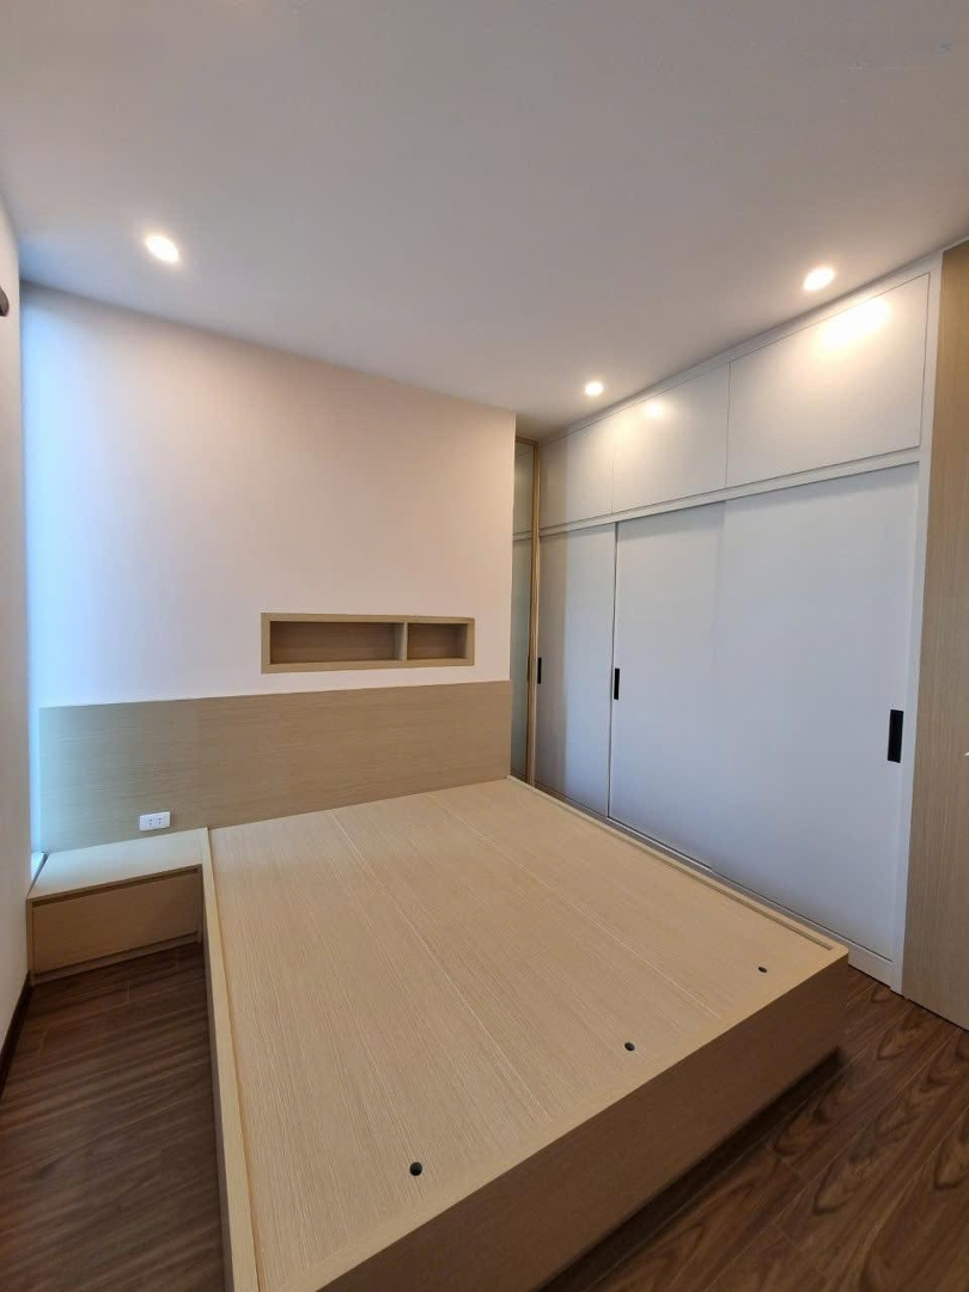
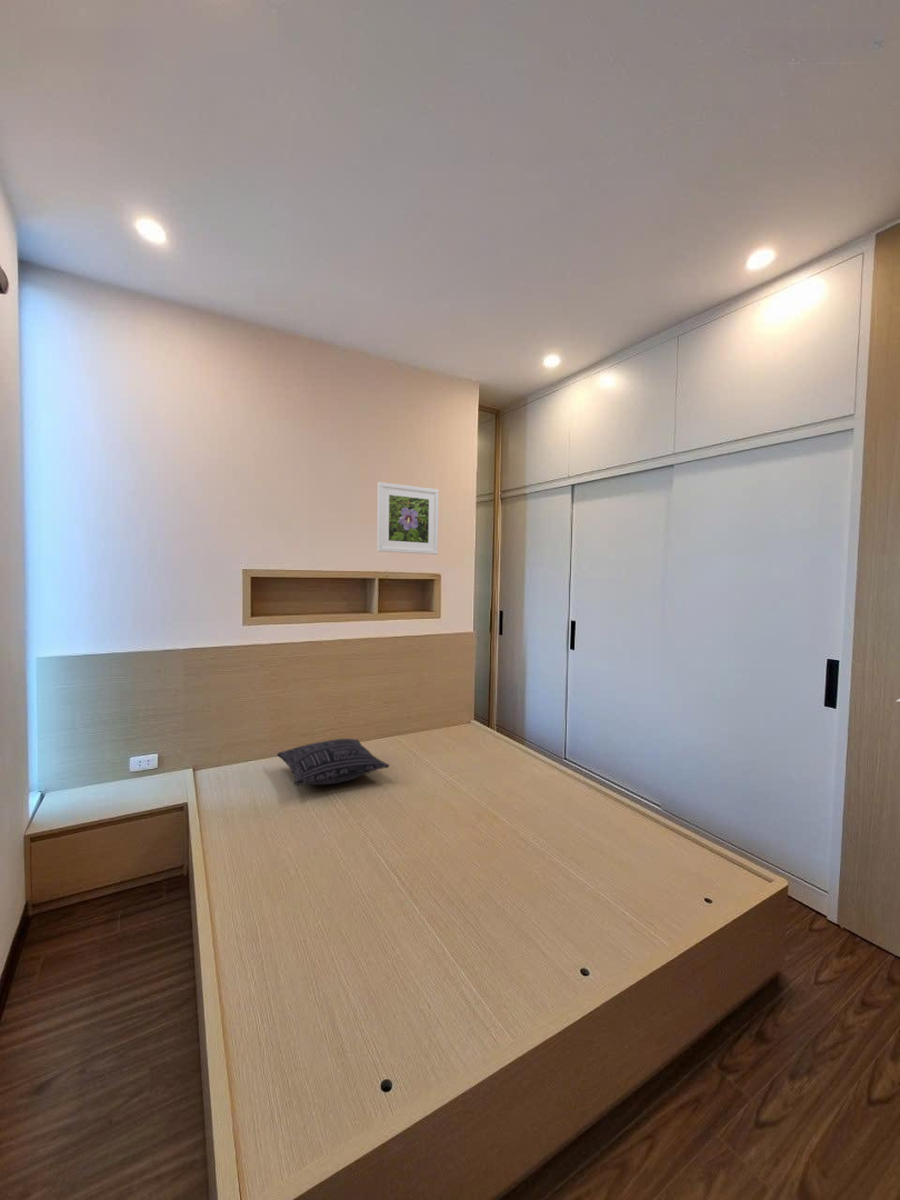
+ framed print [376,481,440,556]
+ pillow [276,738,390,787]
